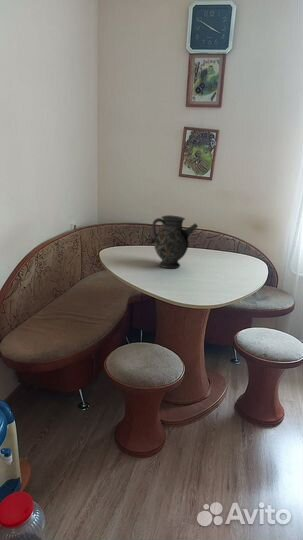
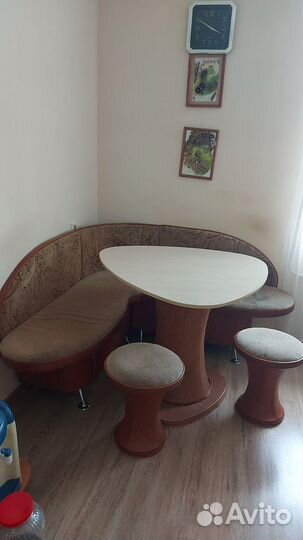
- ewer [149,214,199,269]
